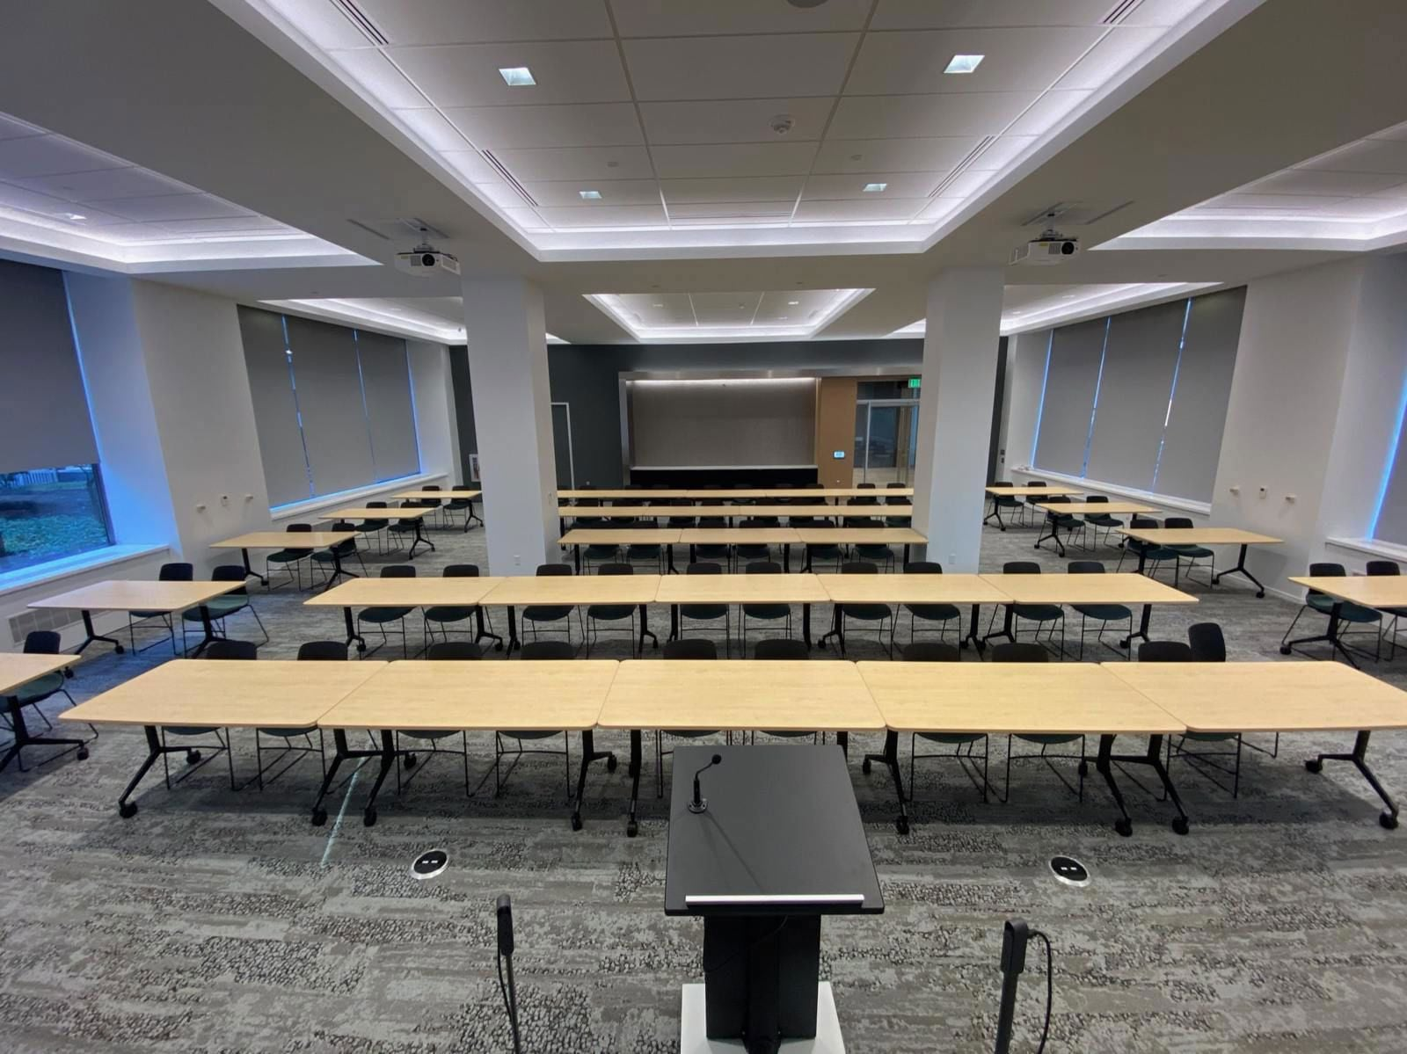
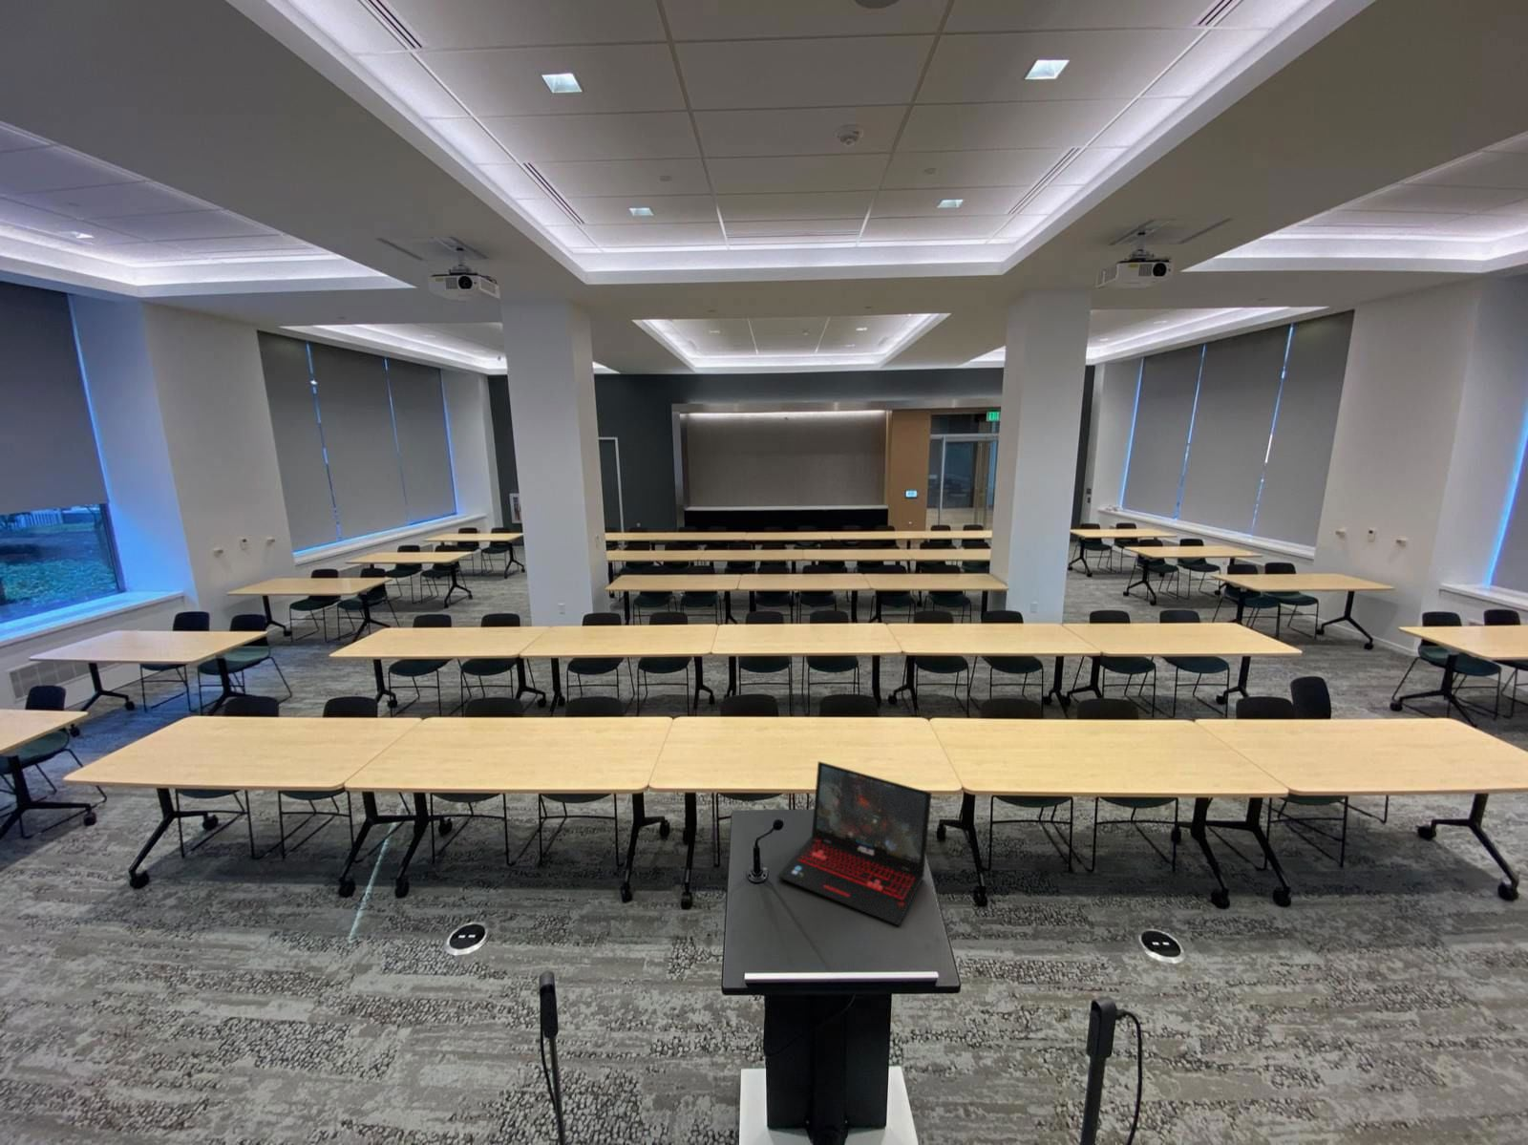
+ laptop [777,760,933,927]
